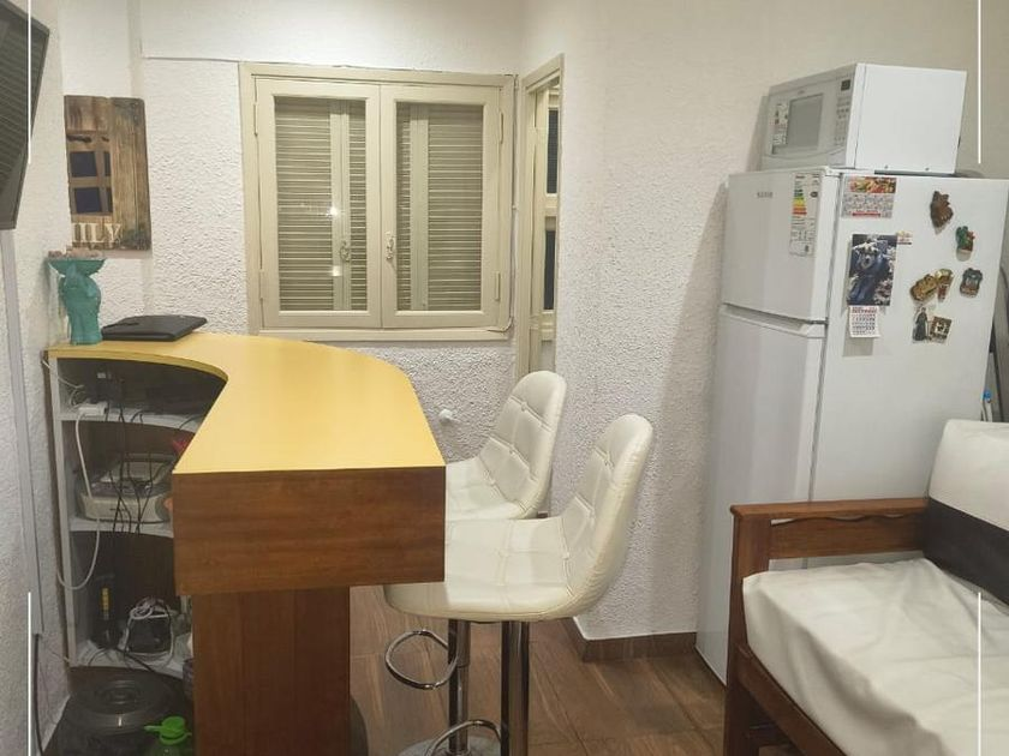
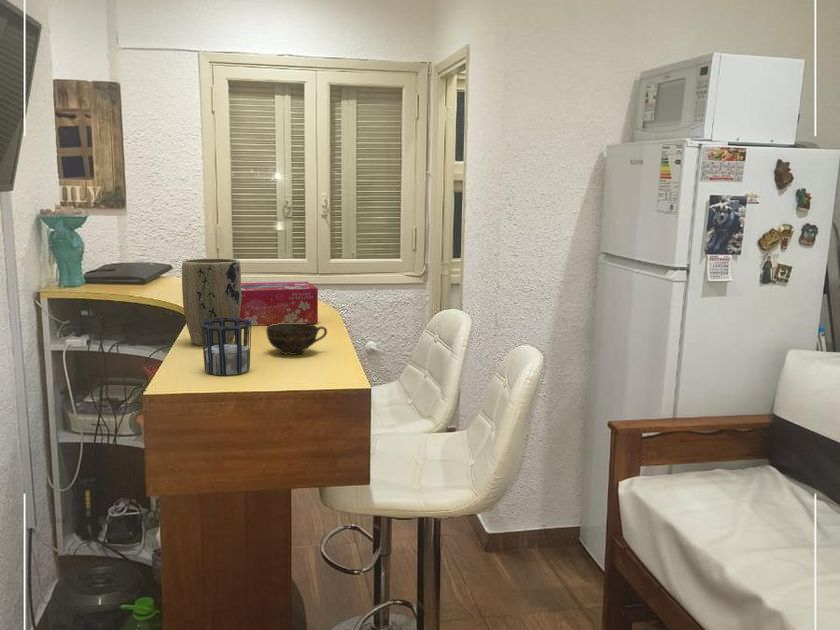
+ cup [201,318,252,376]
+ cup [265,323,328,356]
+ plant pot [181,257,242,347]
+ tissue box [239,281,319,327]
